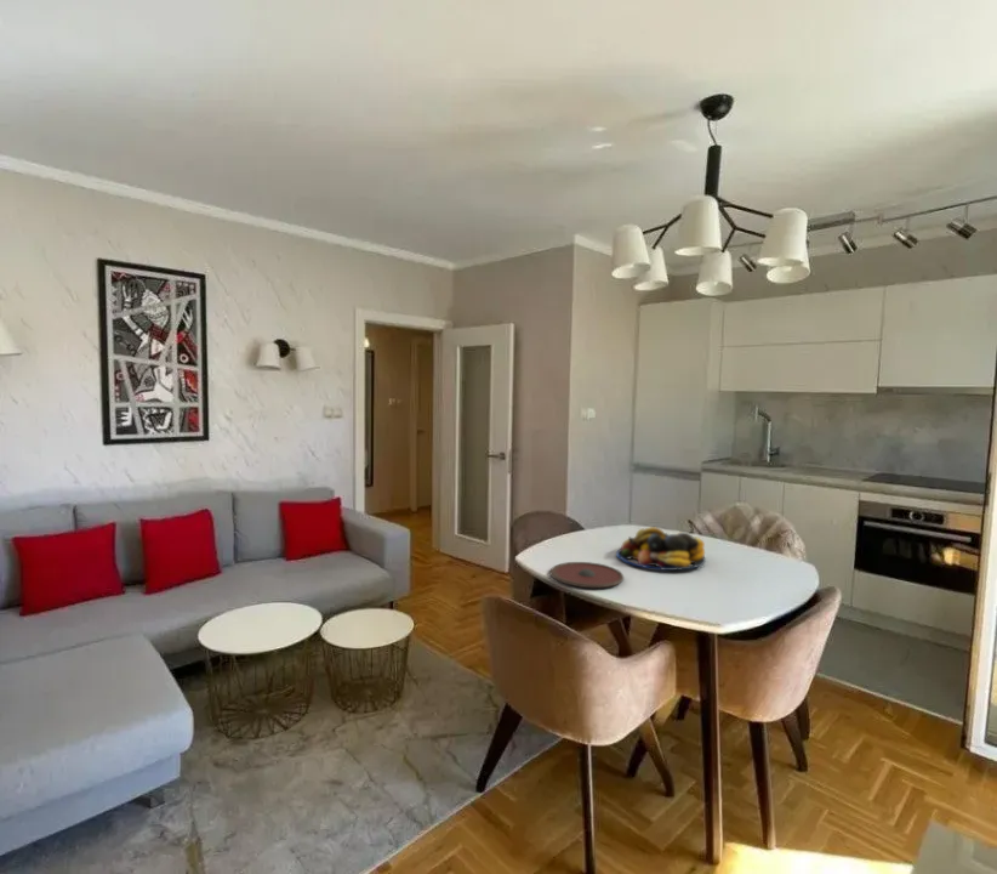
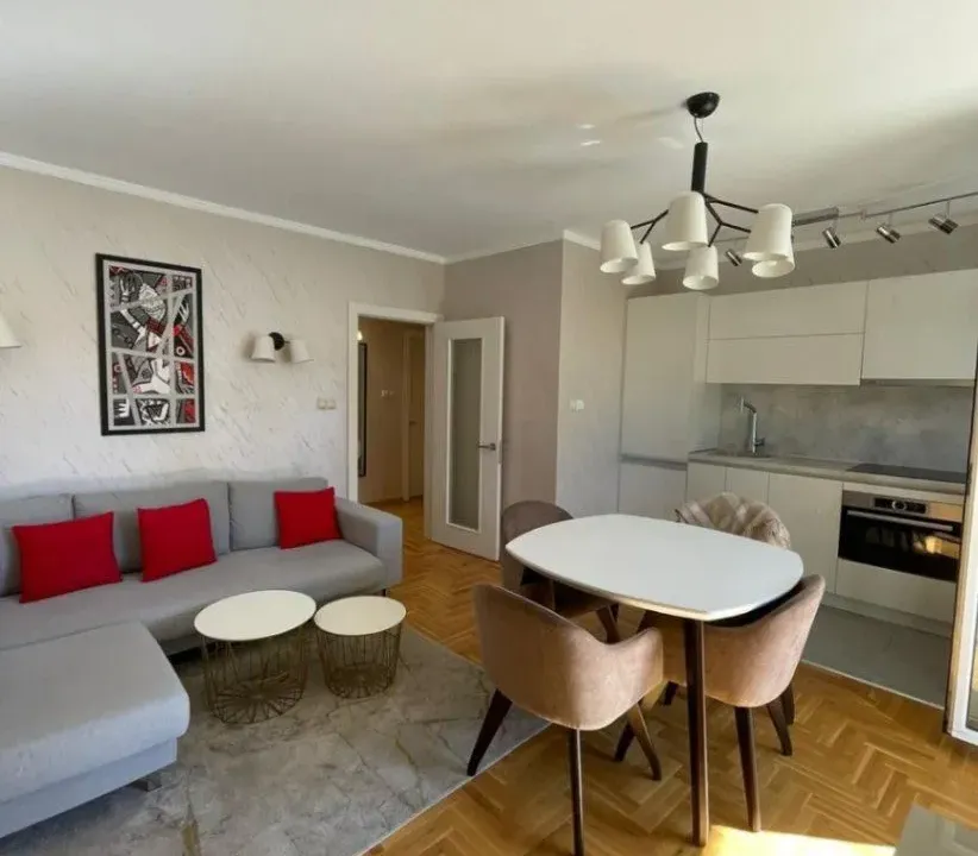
- plate [549,561,625,589]
- fruit bowl [615,526,707,572]
